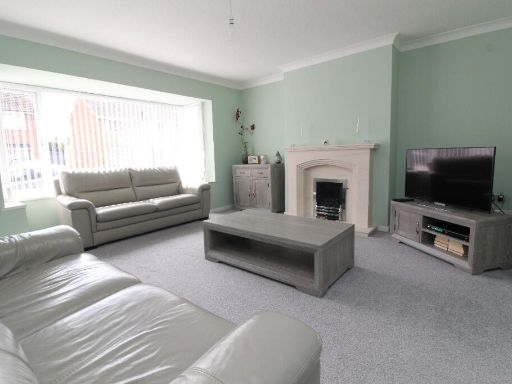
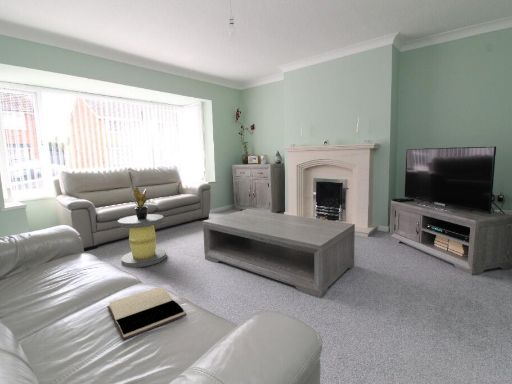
+ potted plant [131,186,151,220]
+ stool [117,213,167,269]
+ book [106,286,188,341]
